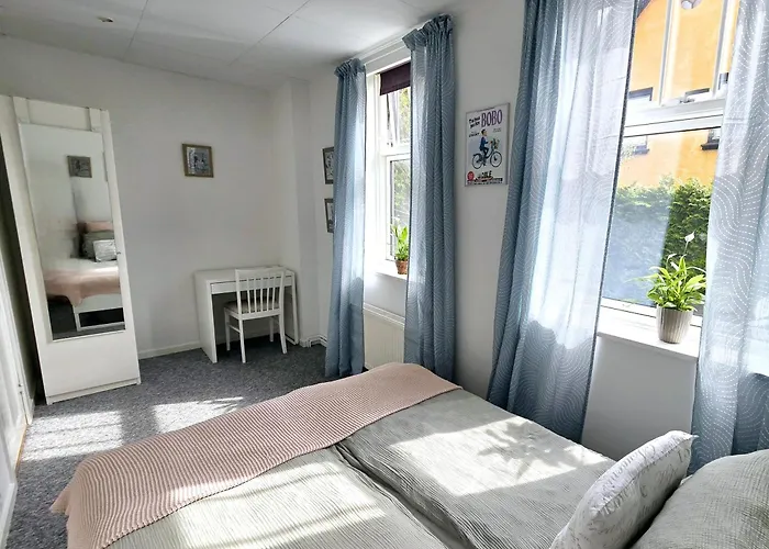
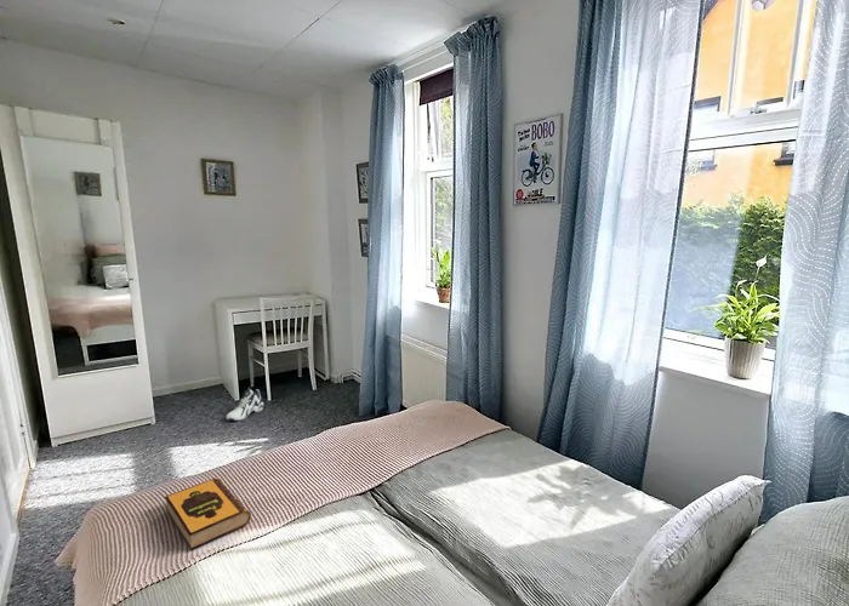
+ sneaker [226,387,264,422]
+ hardback book [164,476,252,551]
